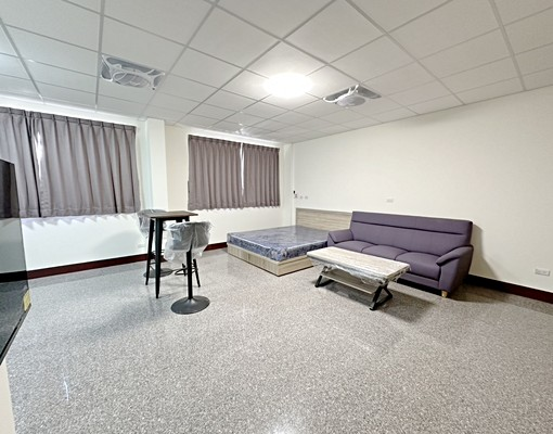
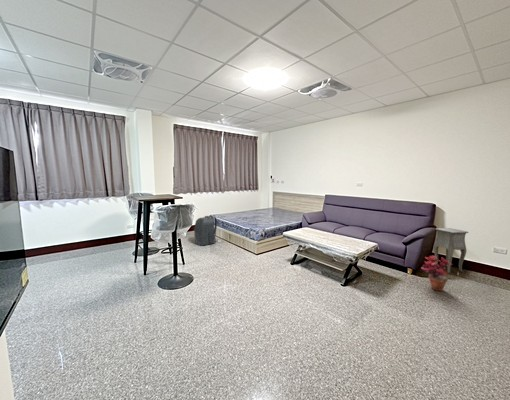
+ potted plant [420,255,454,292]
+ side table [433,227,469,276]
+ backpack [193,215,218,246]
